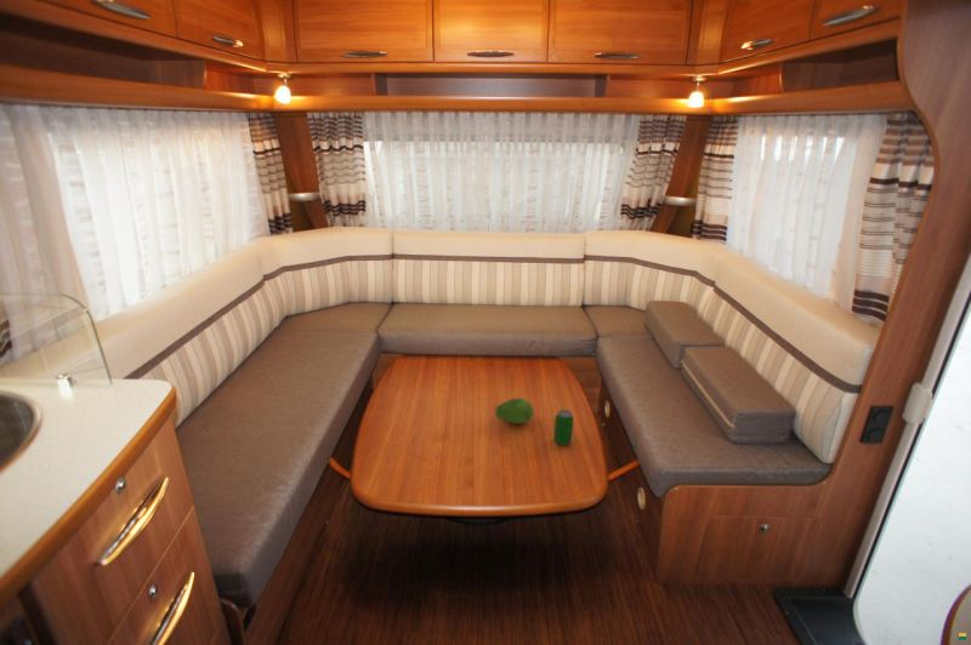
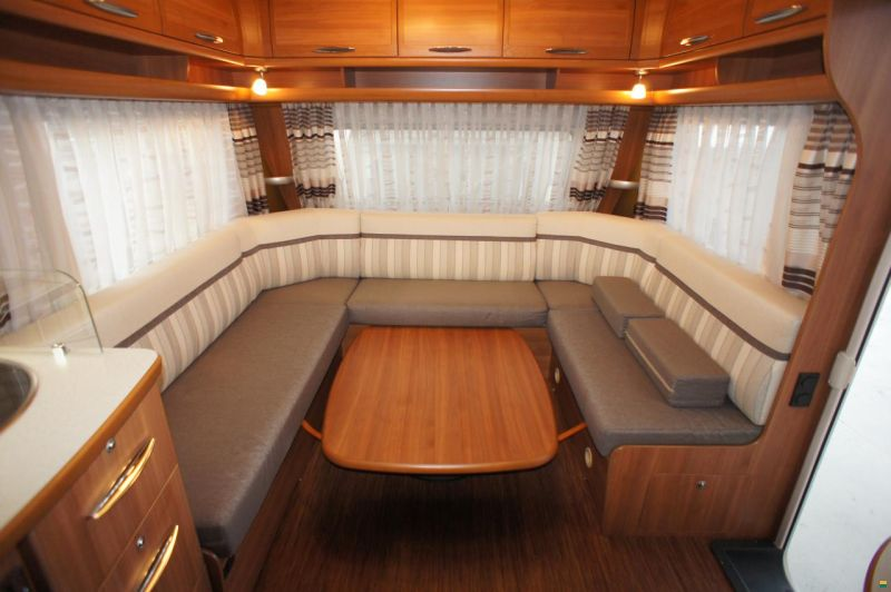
- beverage can [552,409,575,446]
- fruit [494,396,535,424]
